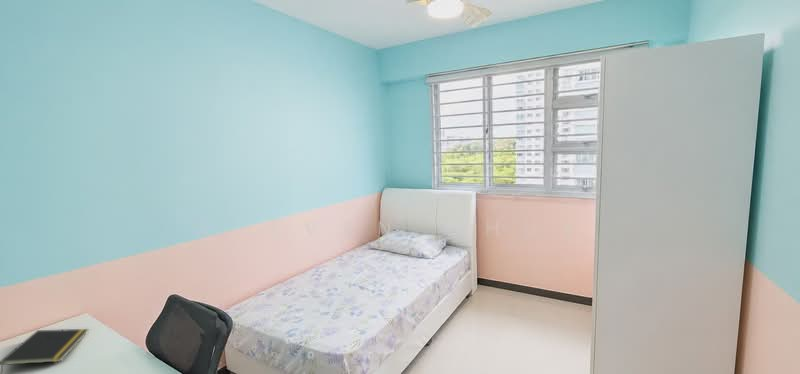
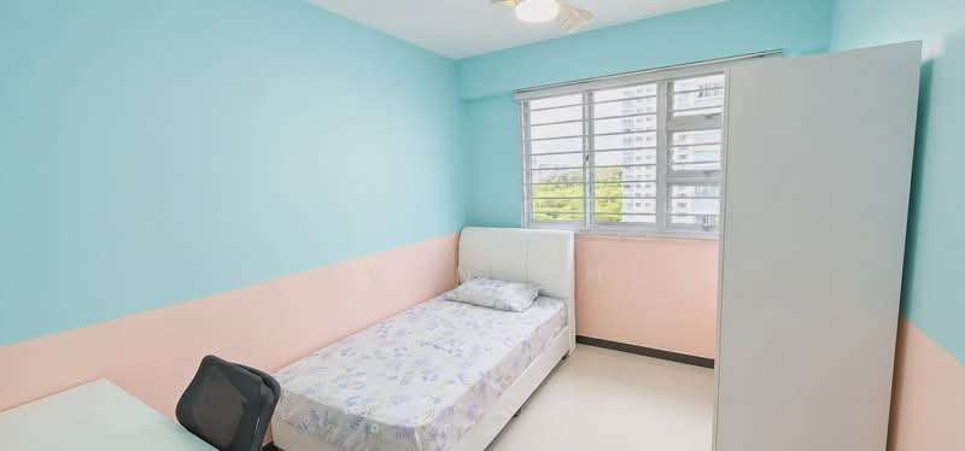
- notepad [0,328,89,374]
